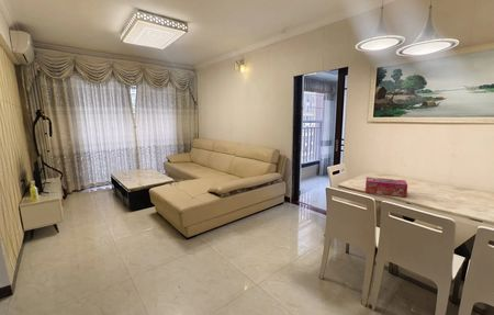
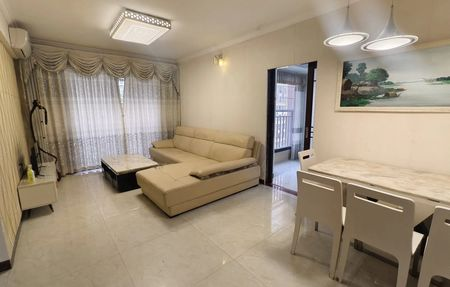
- tissue box [364,177,408,198]
